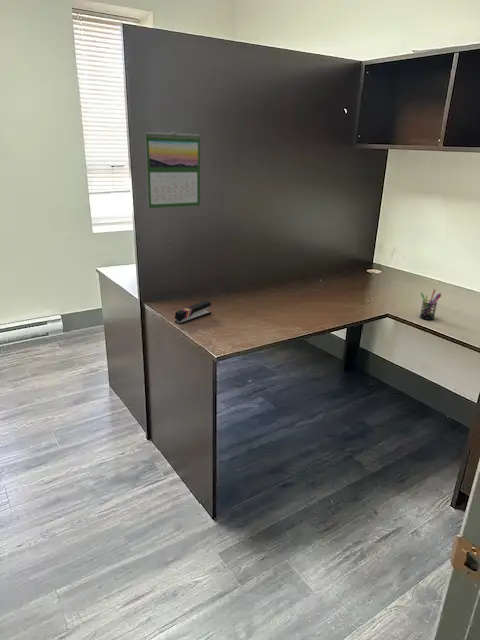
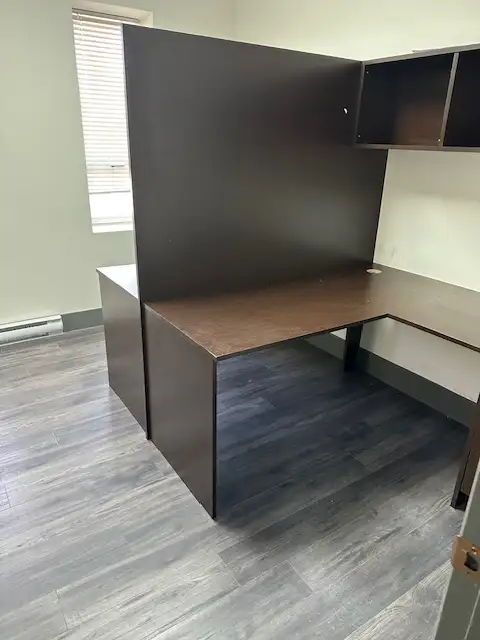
- pen holder [419,288,443,321]
- calendar [144,131,201,209]
- stapler [174,300,212,325]
